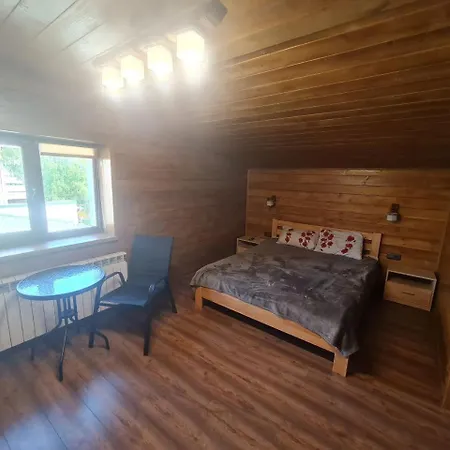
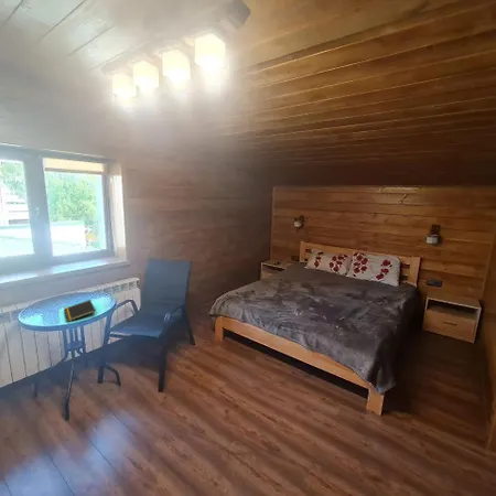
+ notepad [63,299,97,323]
